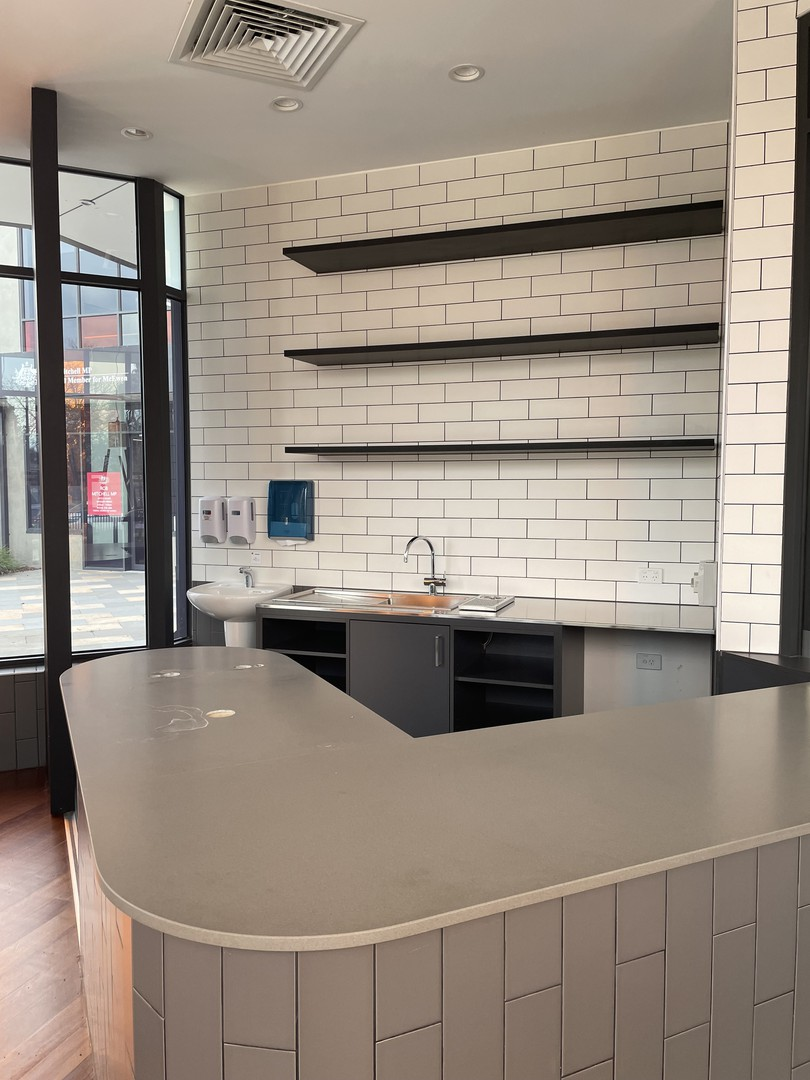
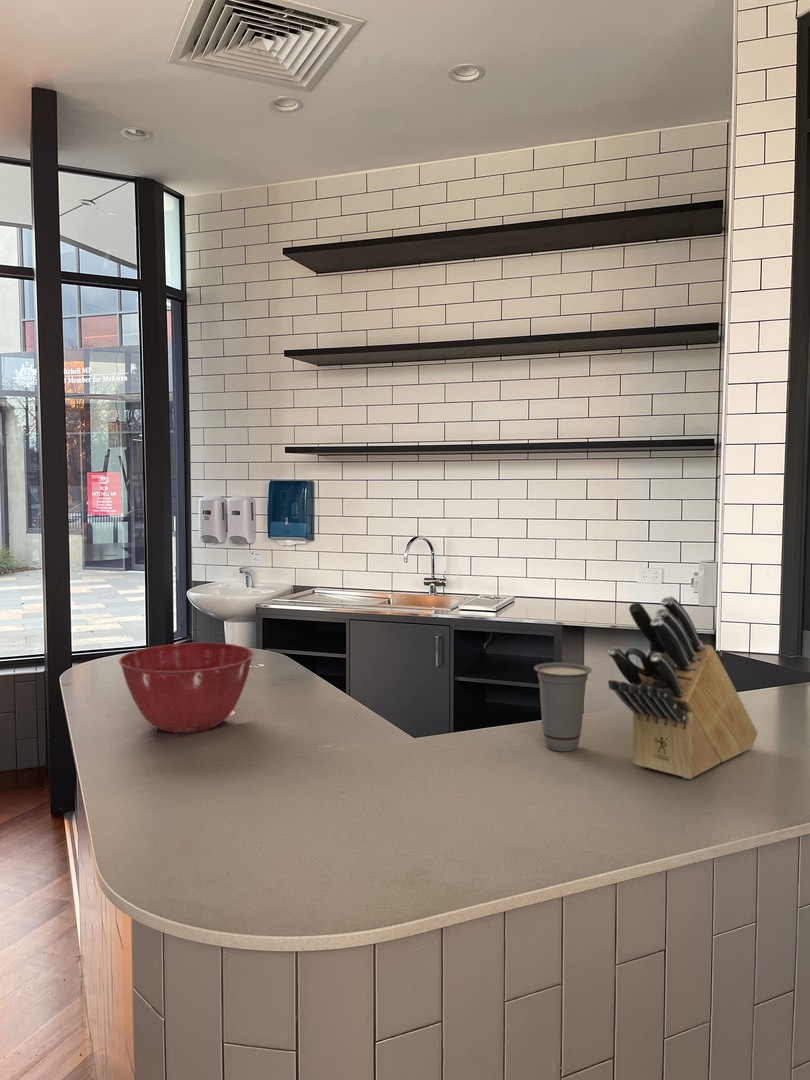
+ cup [533,661,593,752]
+ knife block [607,595,759,780]
+ mixing bowl [118,642,255,734]
